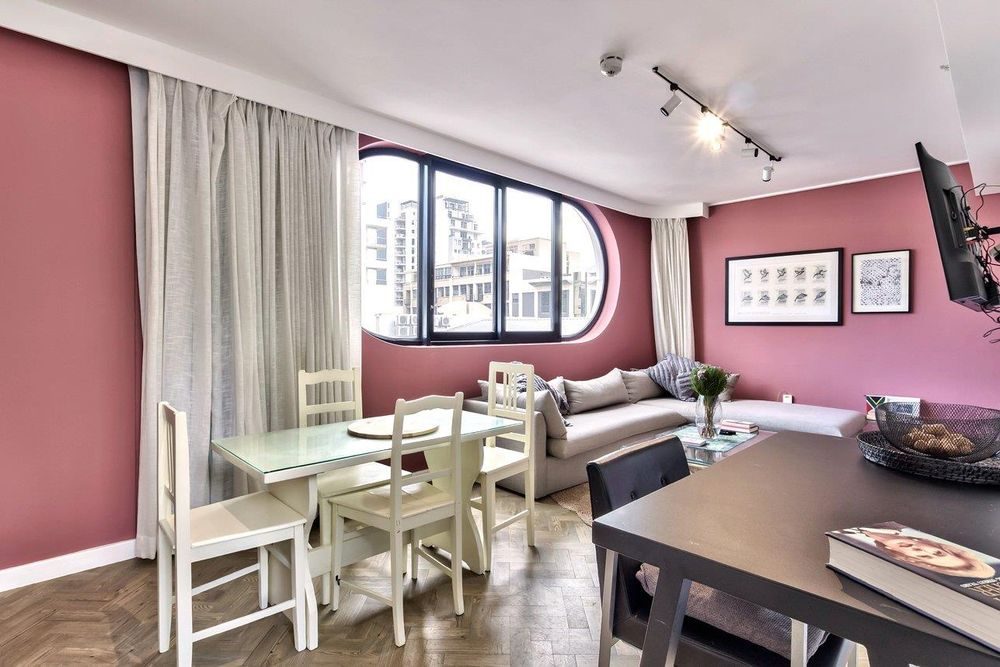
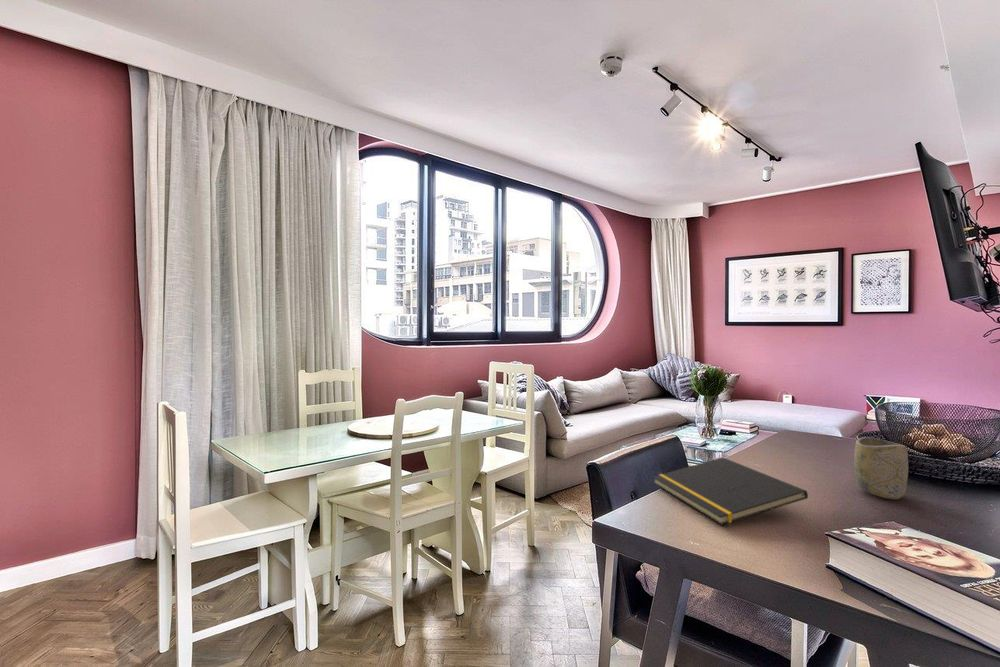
+ notepad [652,456,809,526]
+ cup [853,436,909,500]
